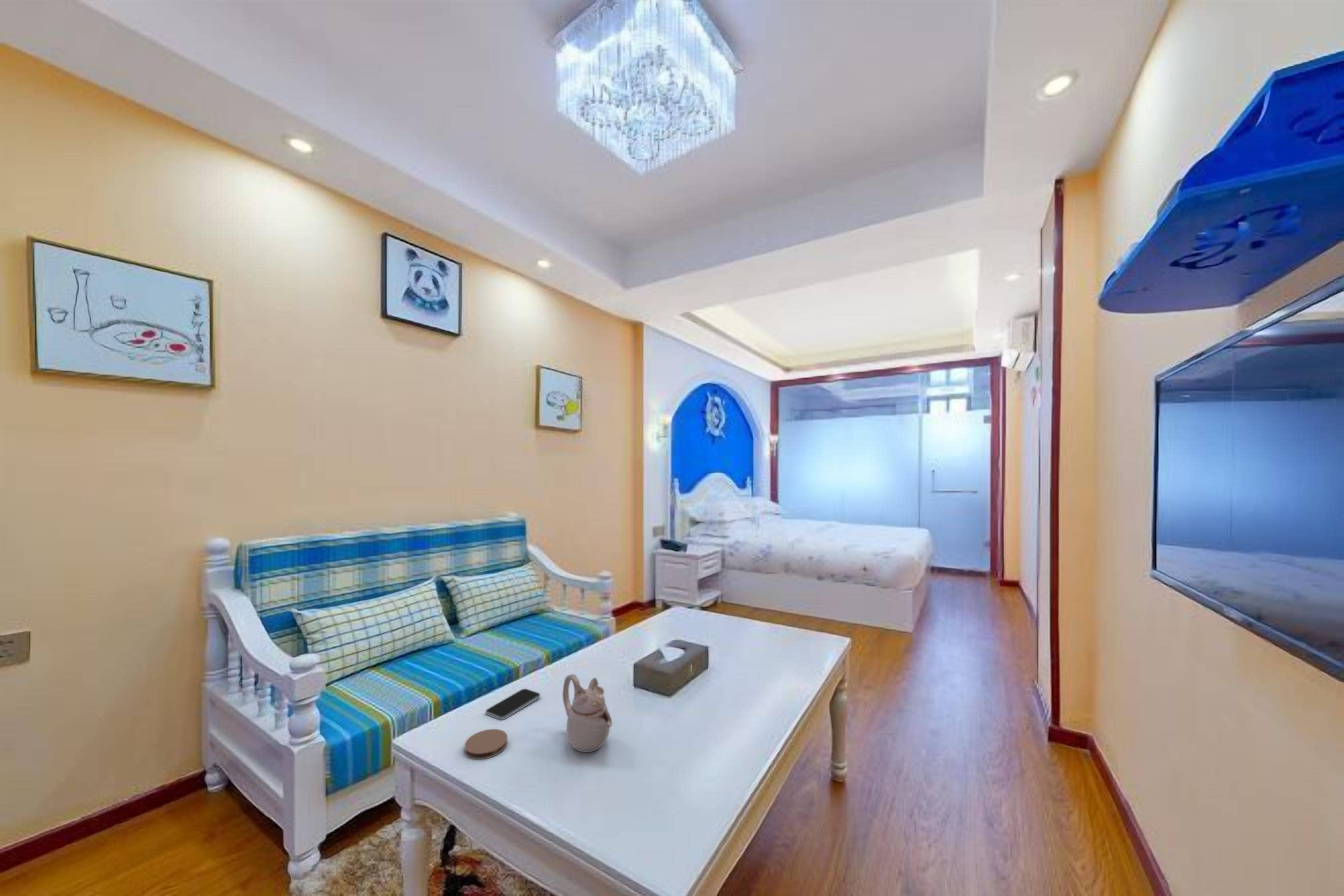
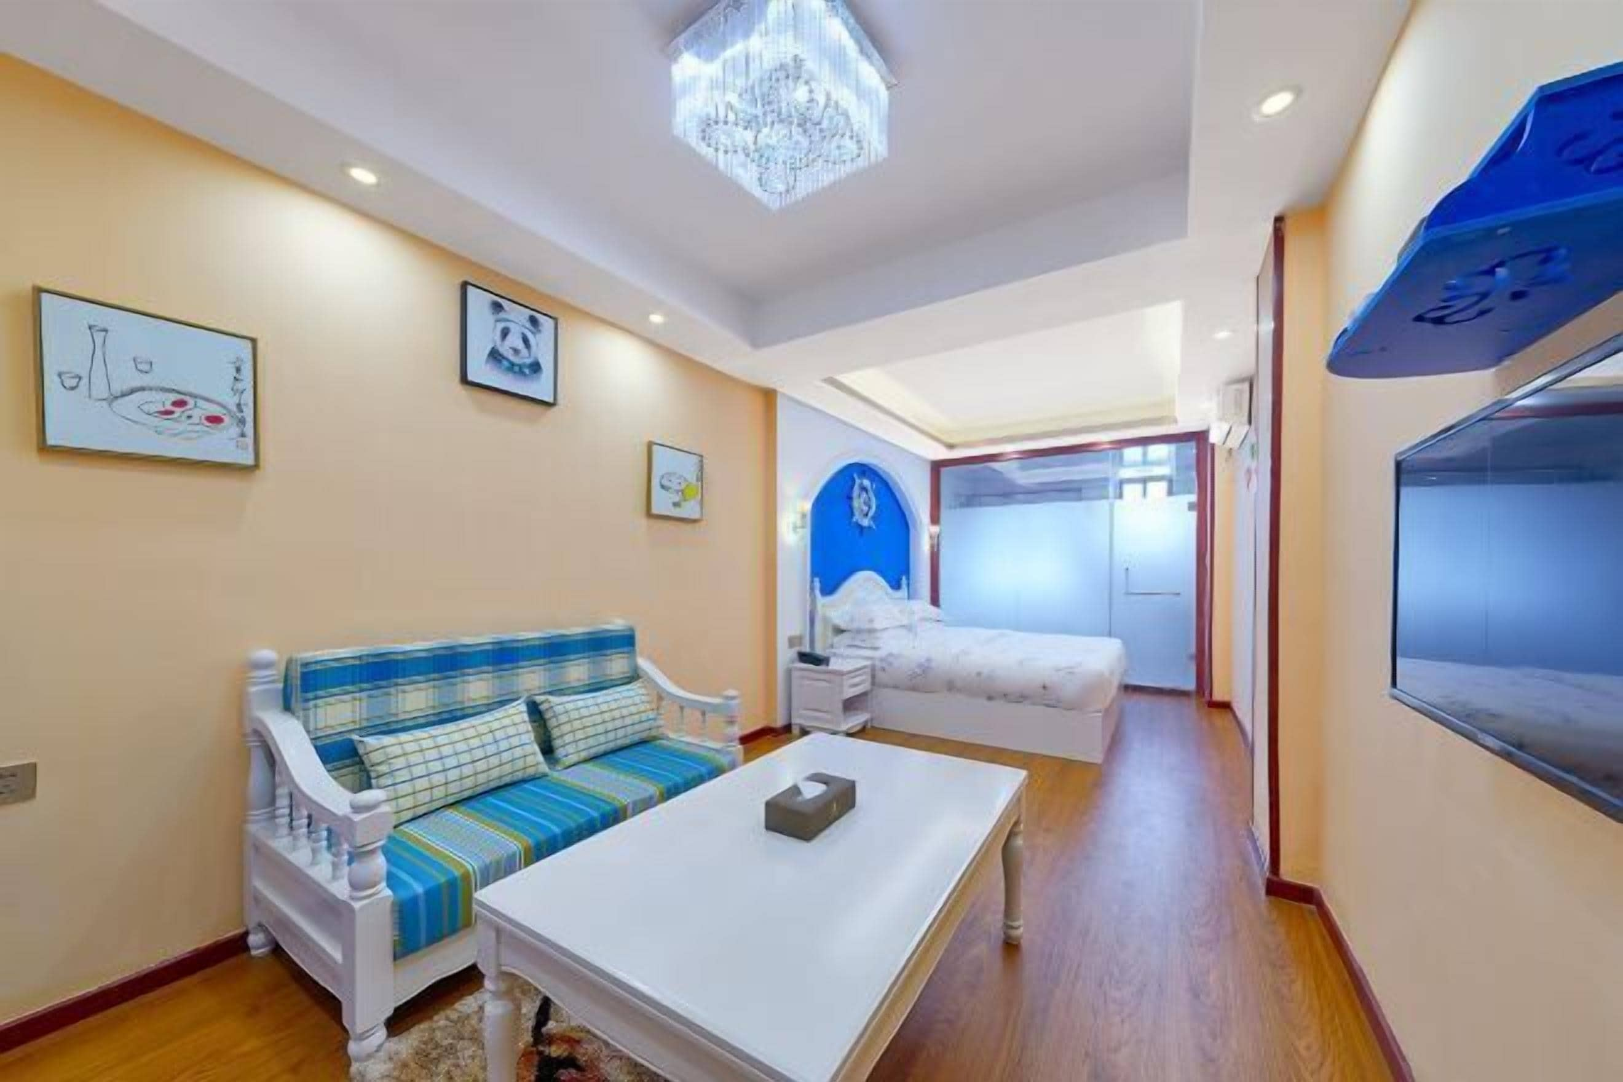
- coaster [464,729,508,760]
- smartphone [485,688,541,720]
- teapot [562,674,612,753]
